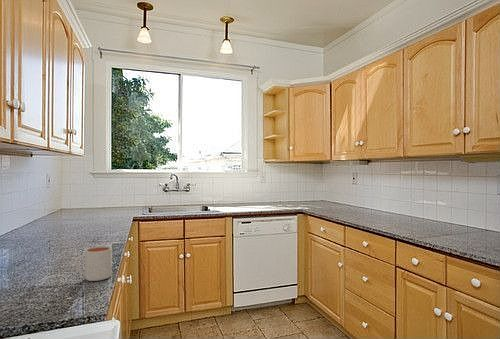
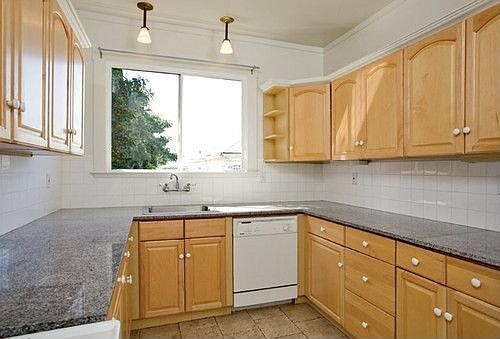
- mug [74,245,112,282]
